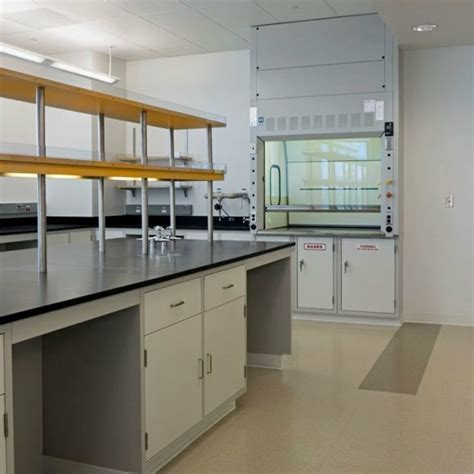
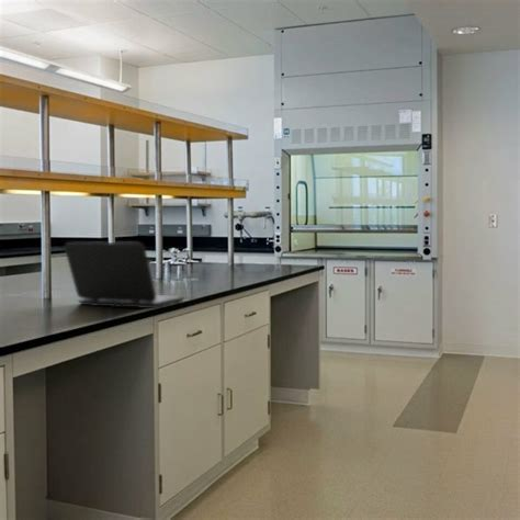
+ laptop [64,241,185,309]
